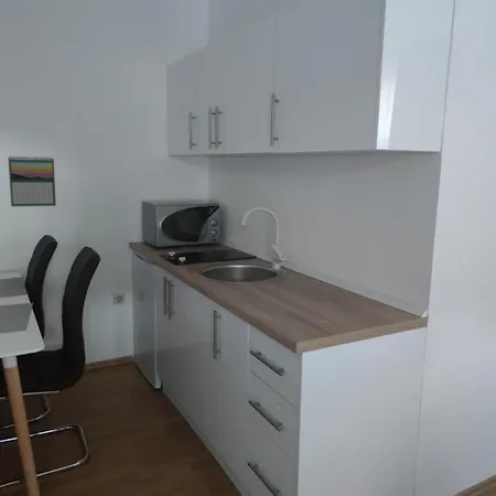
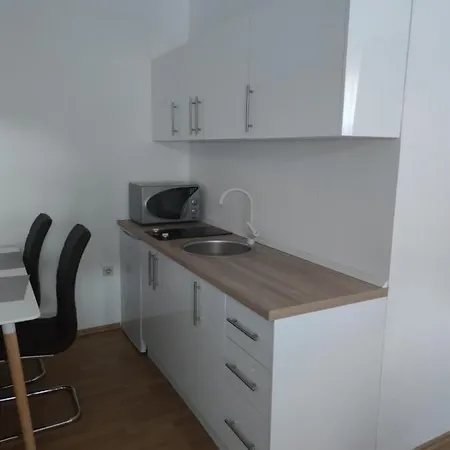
- calendar [8,154,57,207]
